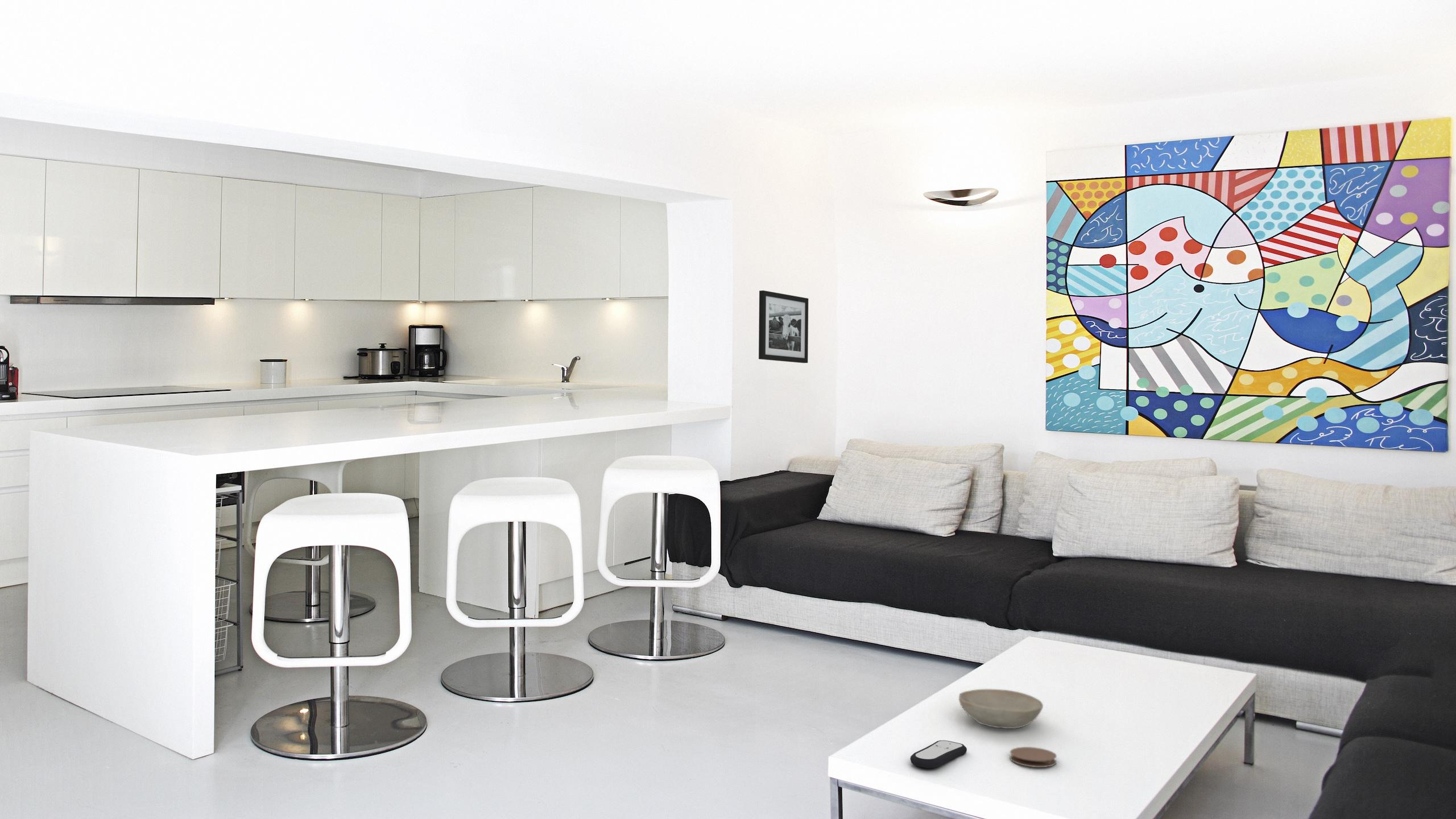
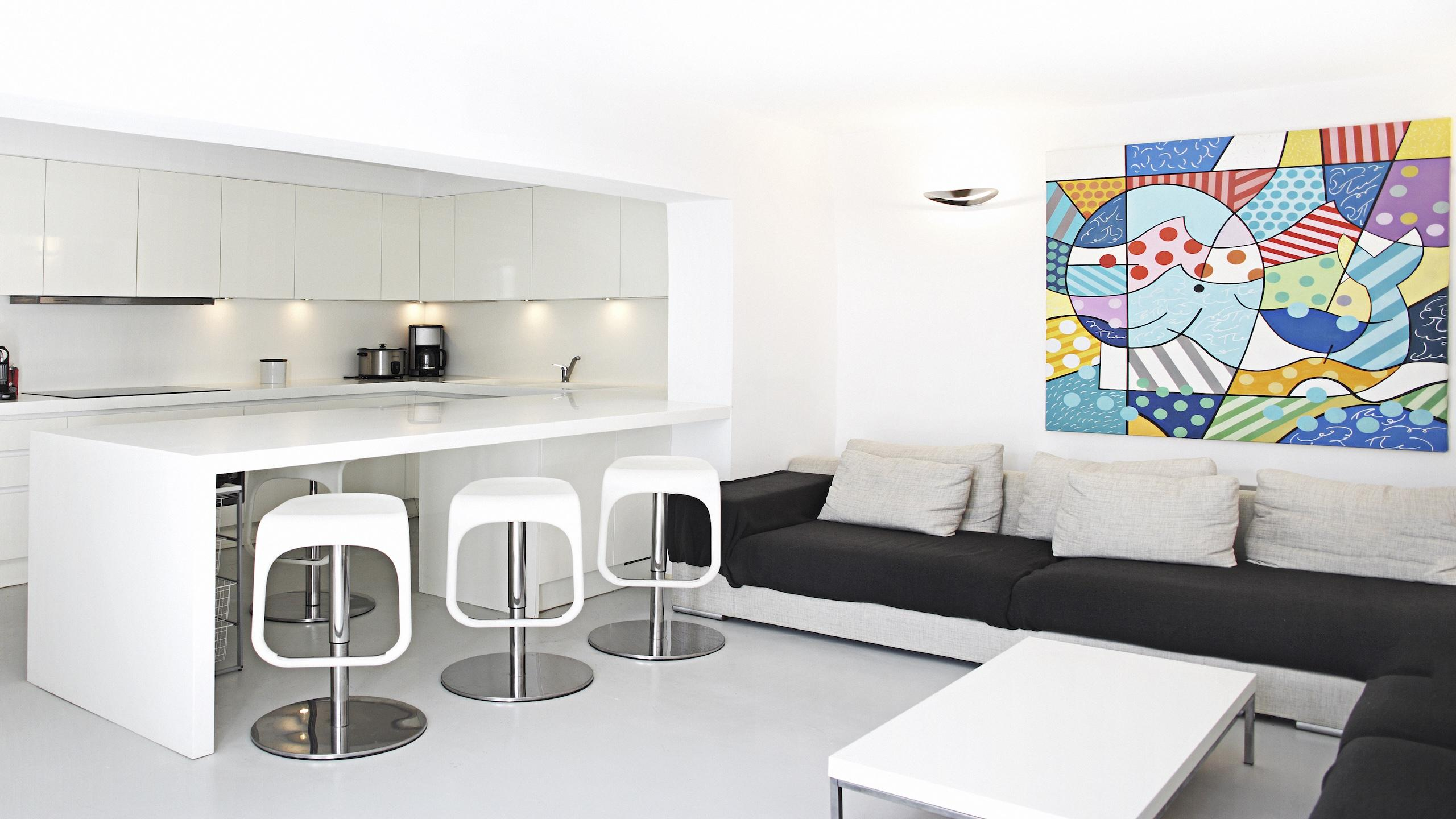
- picture frame [758,290,809,363]
- remote control [909,740,967,769]
- bowl [958,689,1044,729]
- coaster [1010,746,1057,768]
